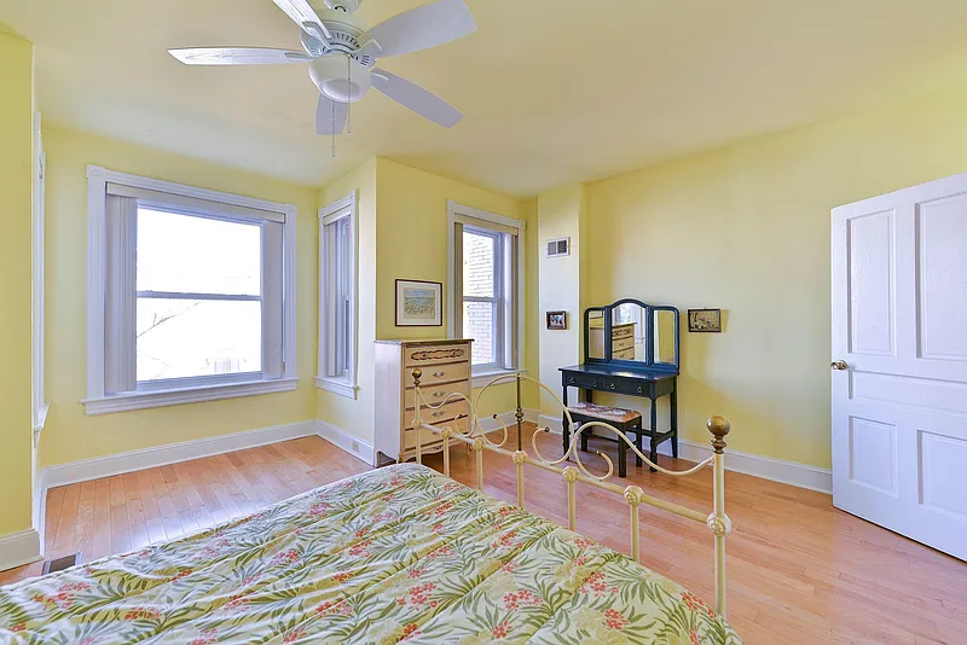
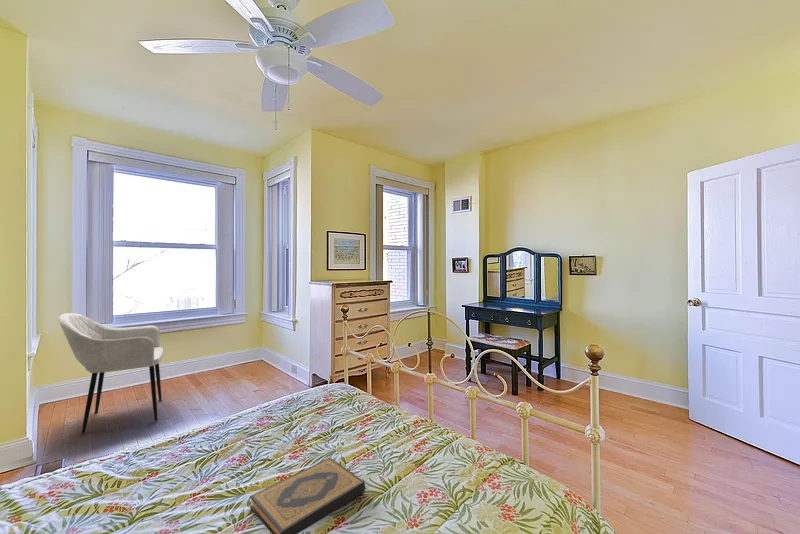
+ armchair [58,312,165,435]
+ hardback book [249,457,366,534]
